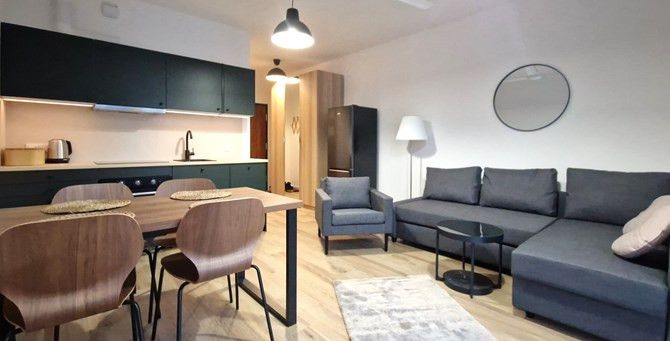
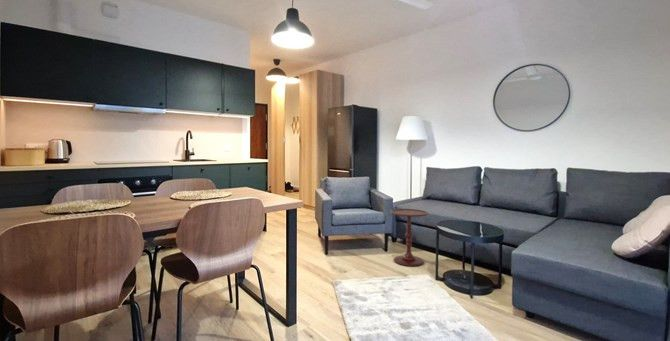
+ side table [389,208,430,267]
